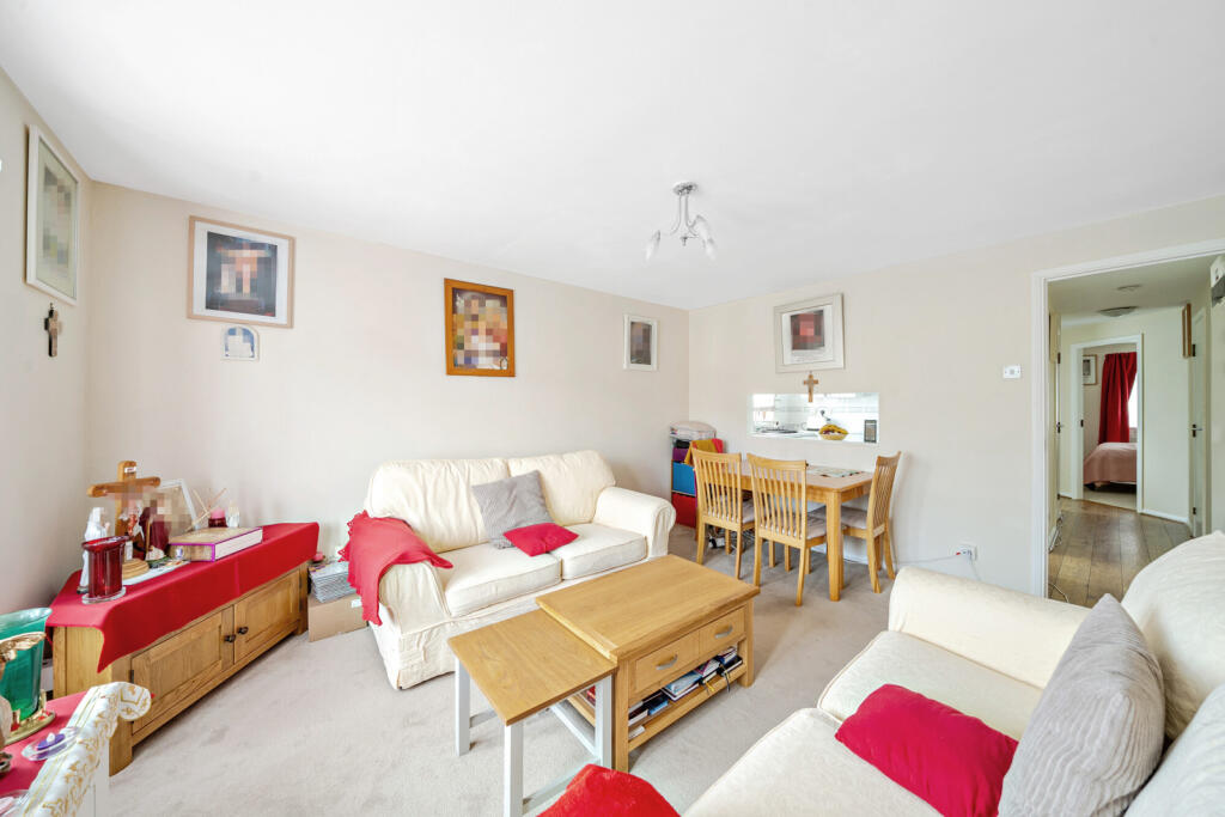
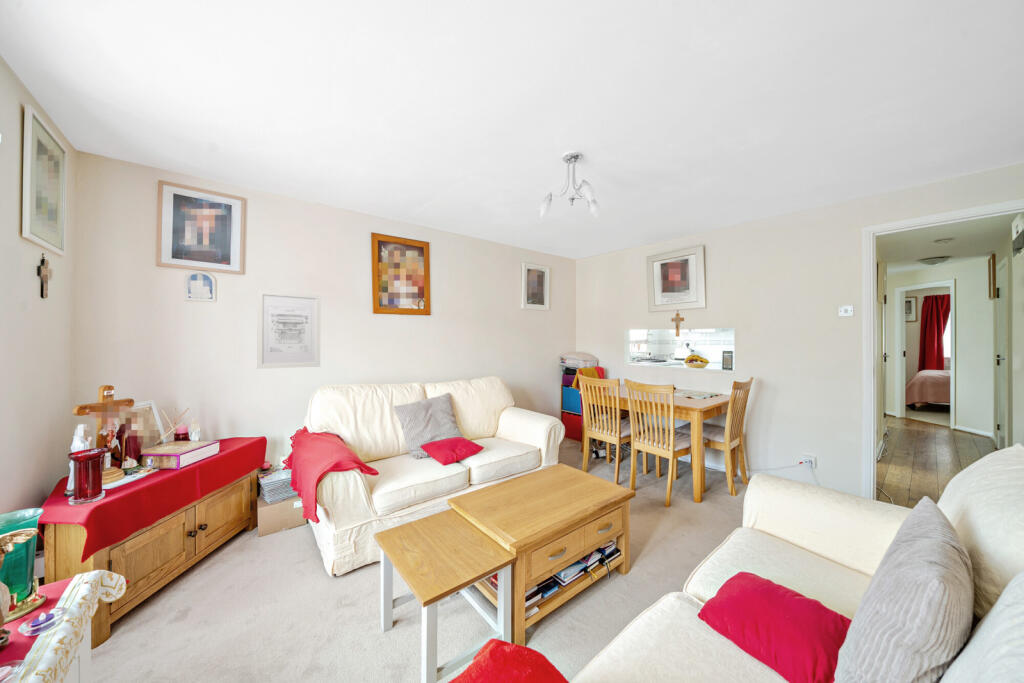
+ wall art [256,289,322,370]
